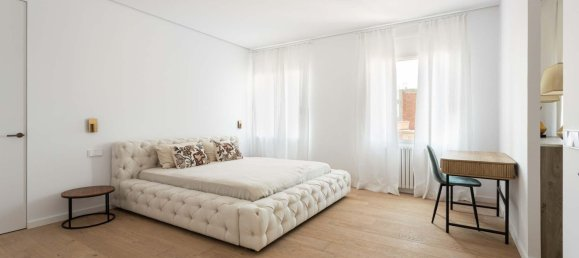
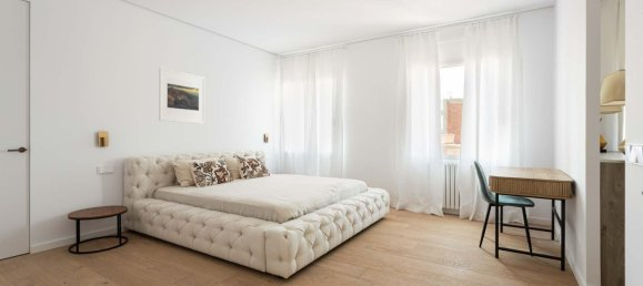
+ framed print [158,67,207,125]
